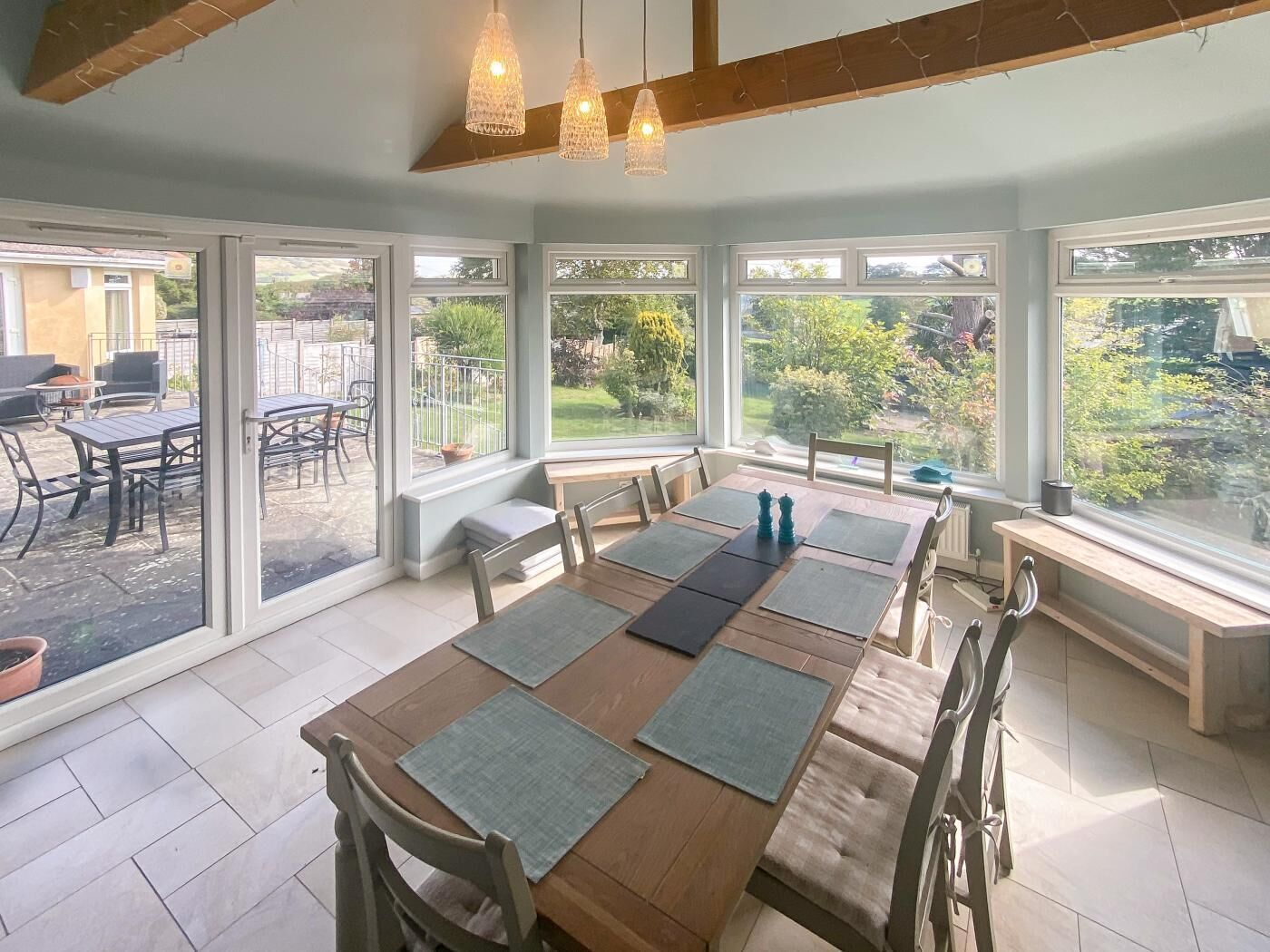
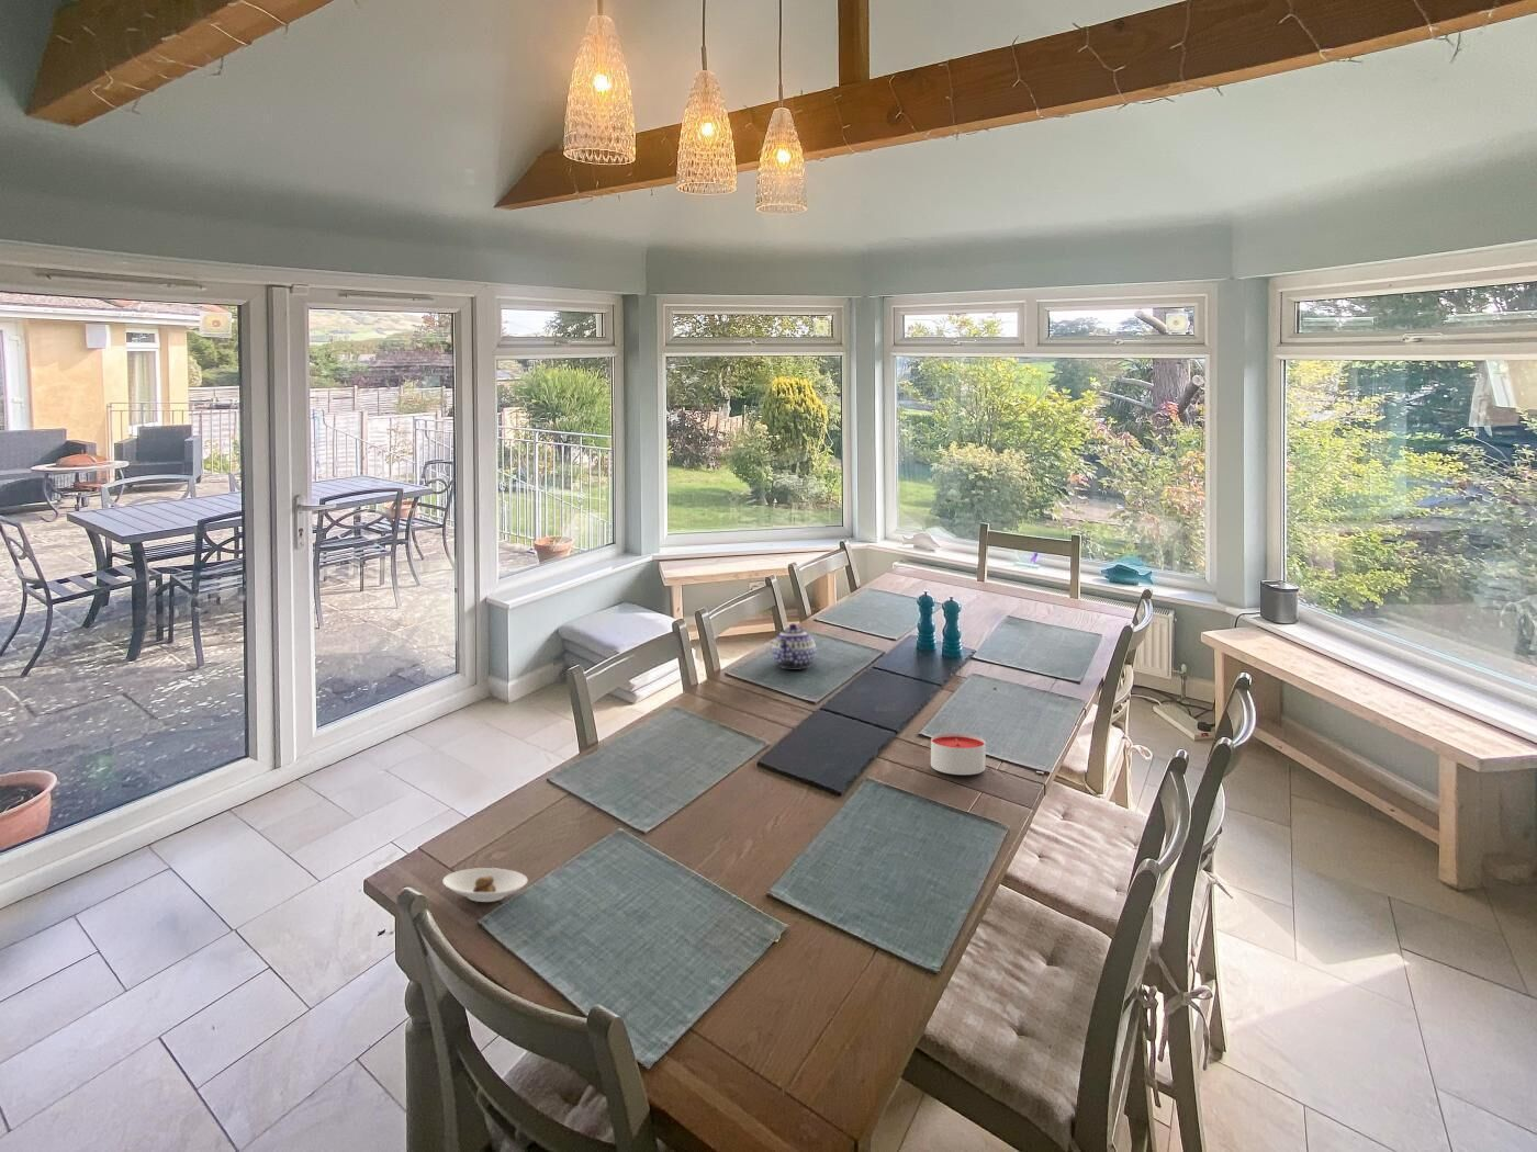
+ candle [929,733,988,776]
+ teapot [771,622,817,669]
+ saucer [442,866,529,903]
